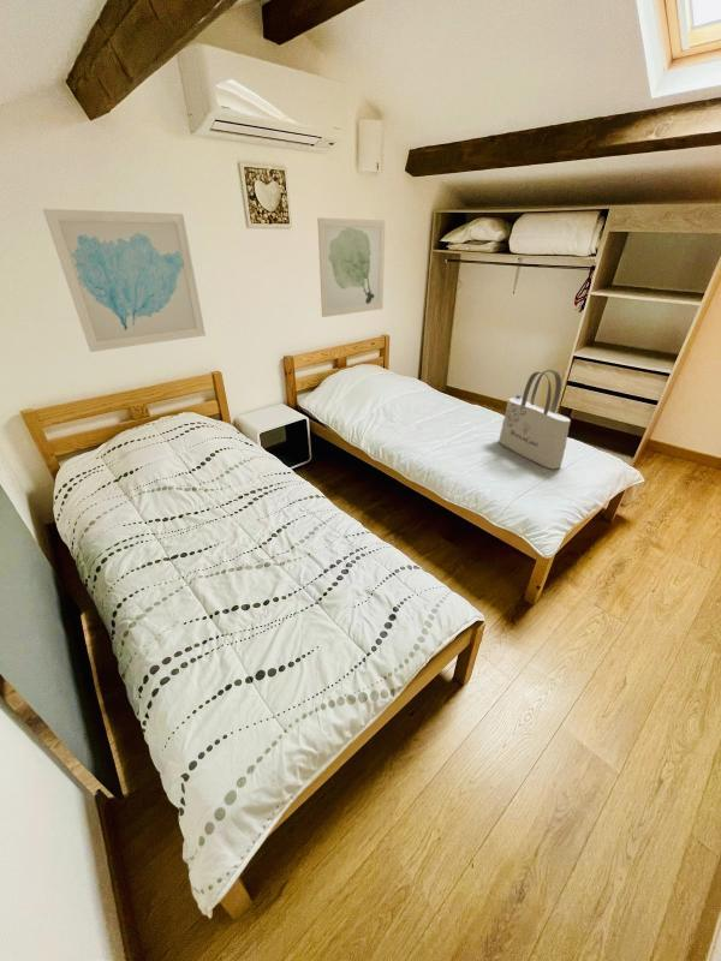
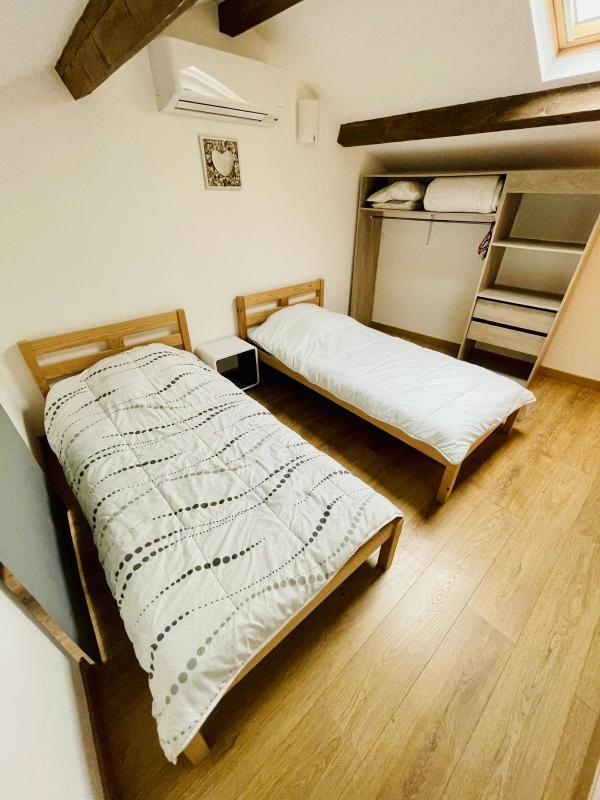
- wall art [42,208,207,353]
- tote bag [497,369,572,470]
- wall art [317,216,387,318]
